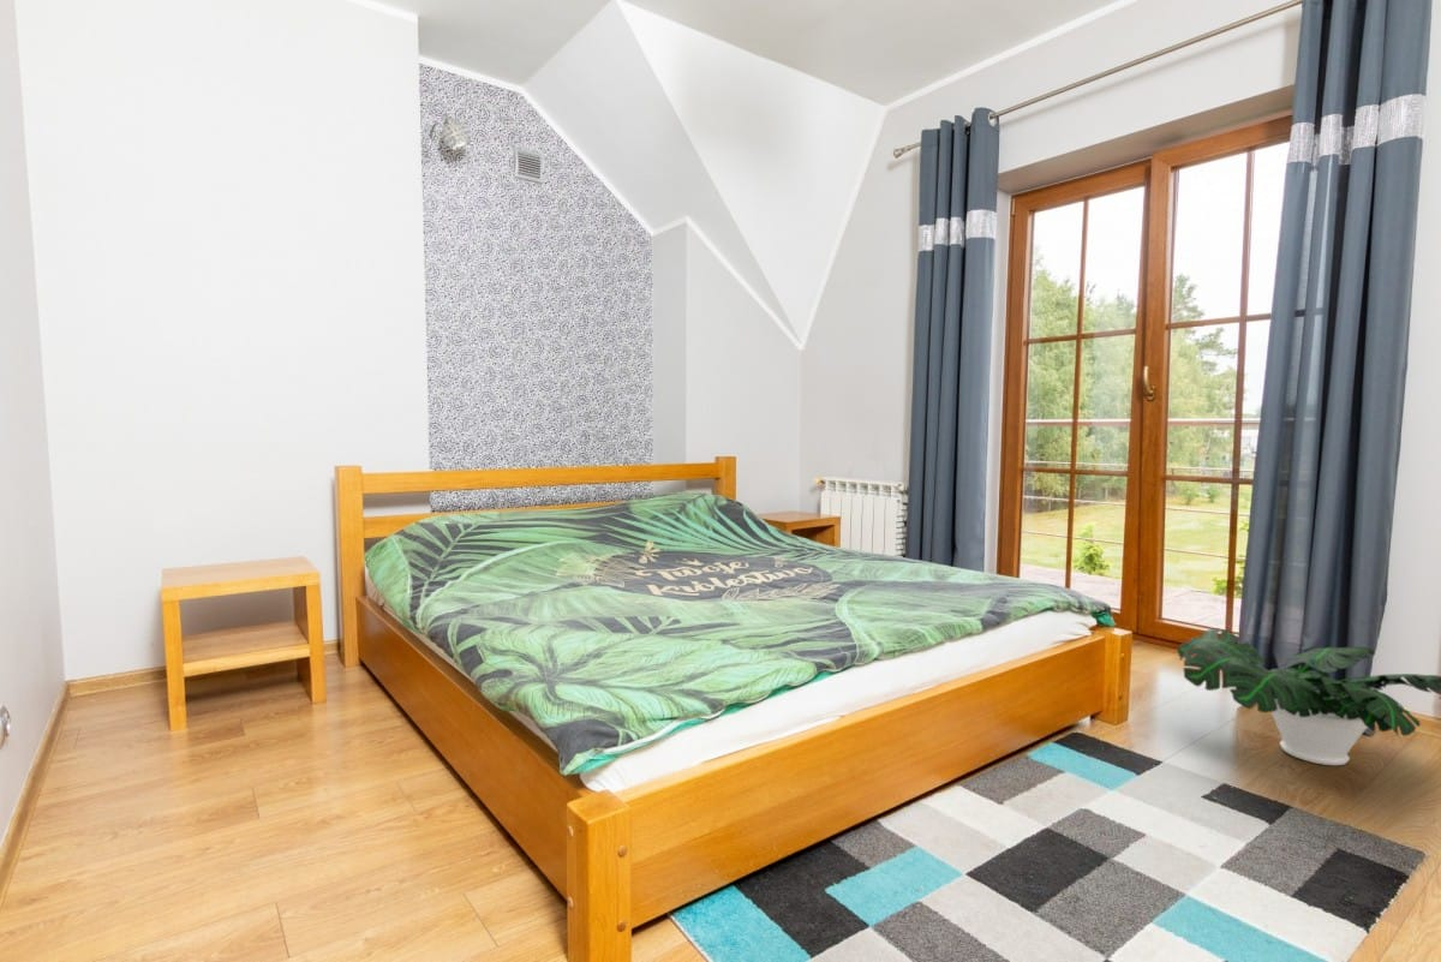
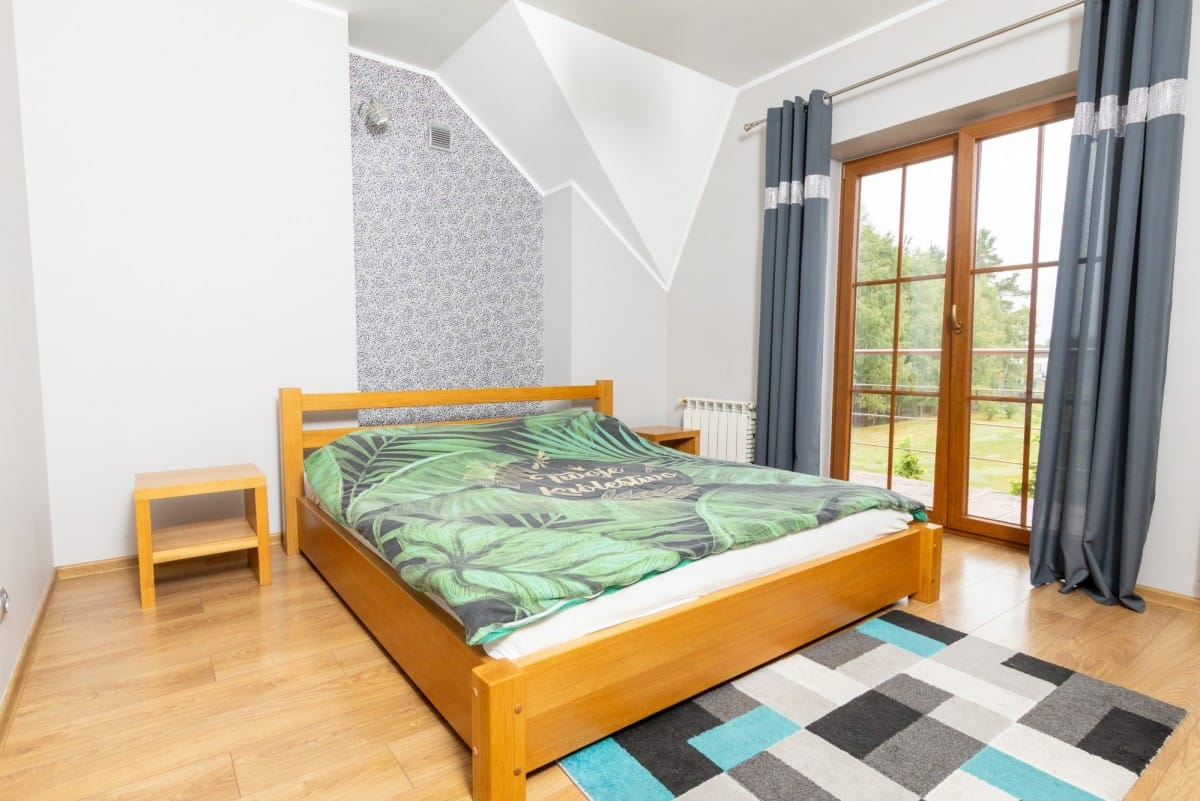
- potted plant [1177,627,1441,766]
